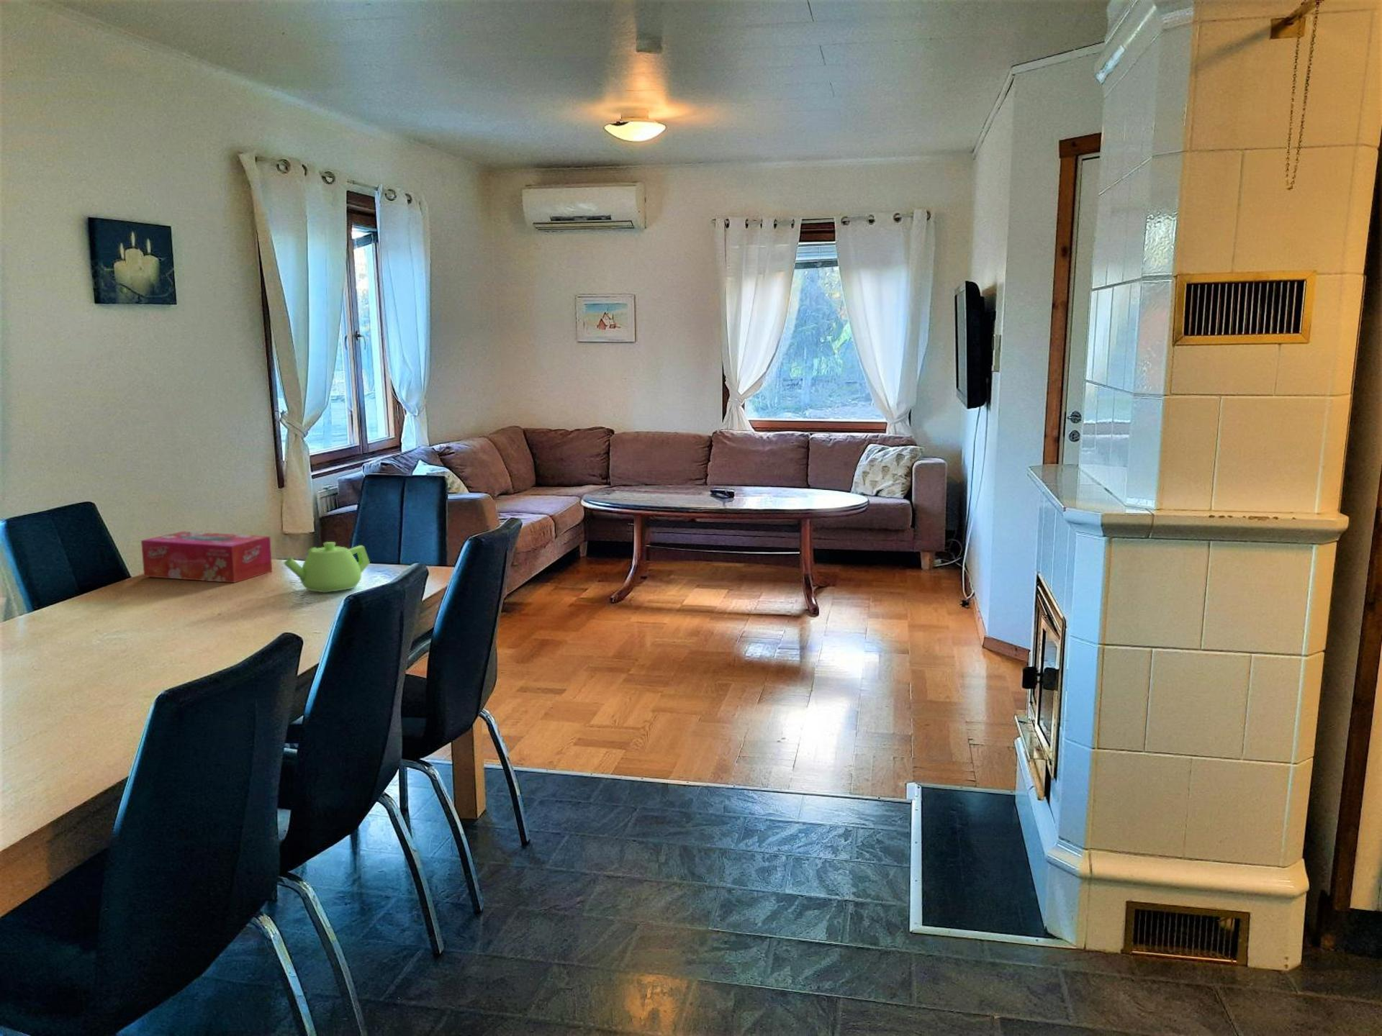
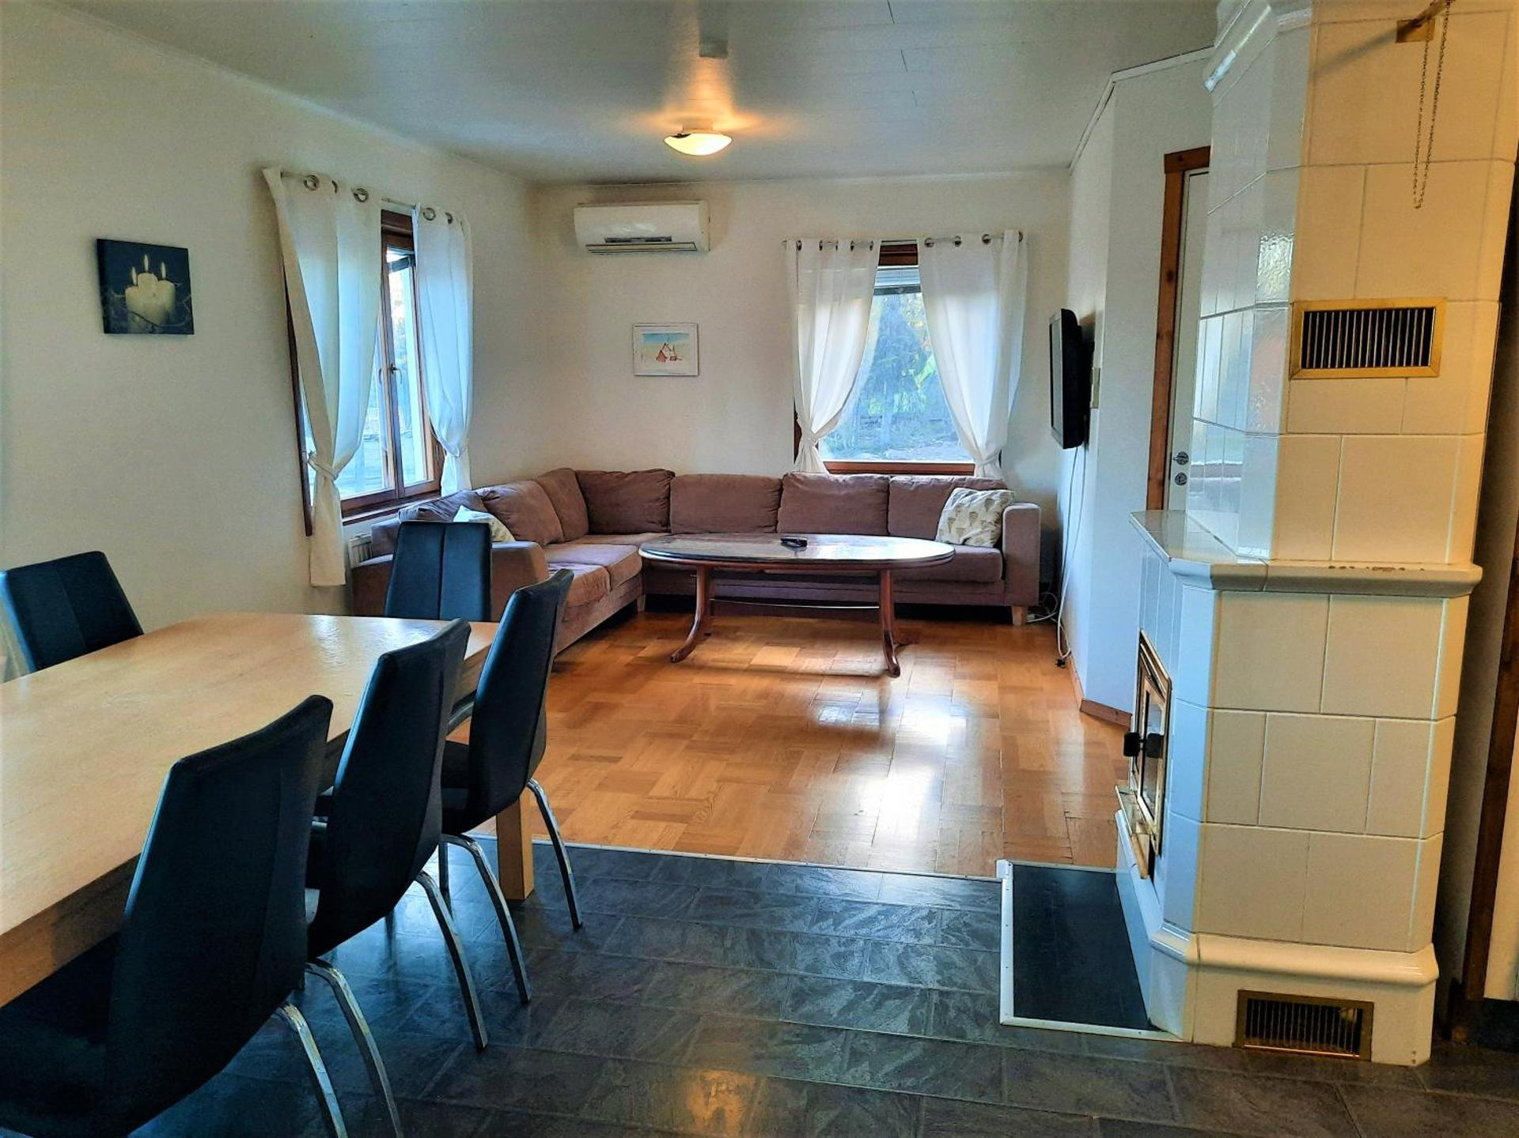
- teapot [283,541,371,593]
- tissue box [140,531,273,583]
